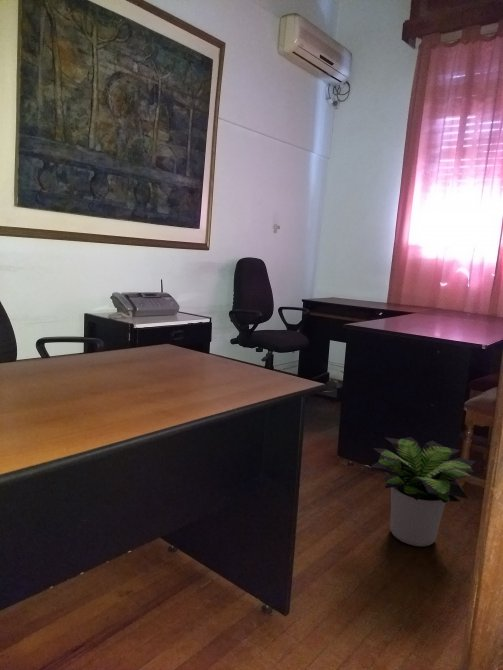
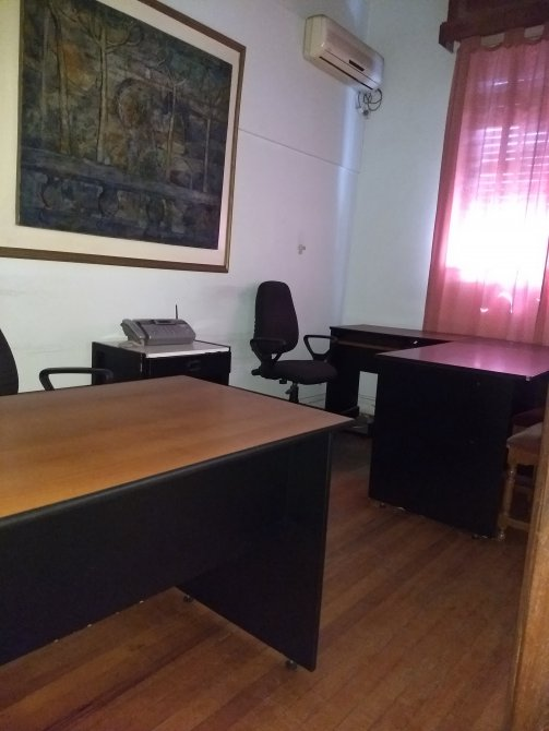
- potted plant [369,436,483,547]
